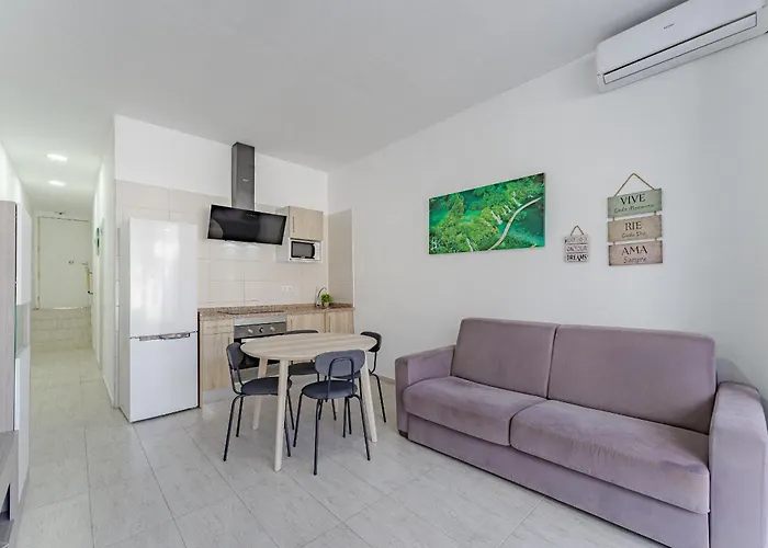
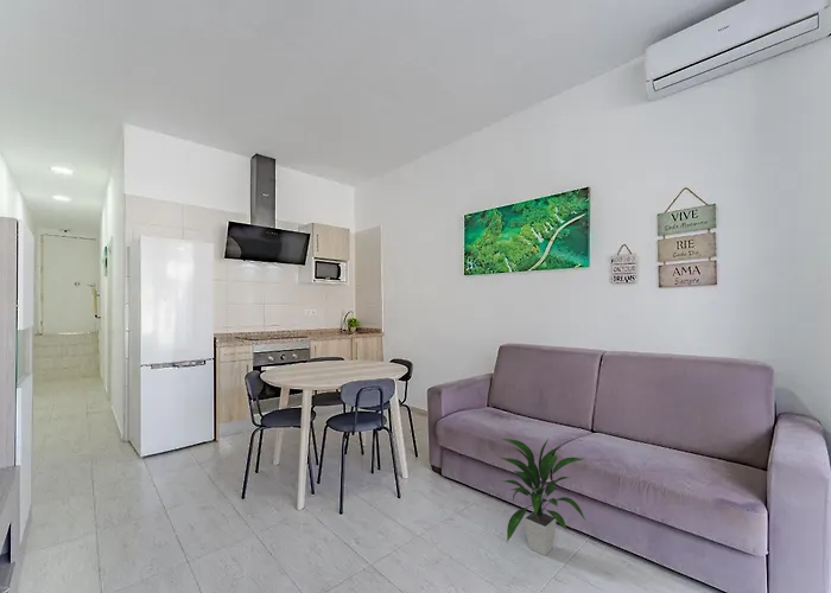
+ indoor plant [500,438,586,556]
